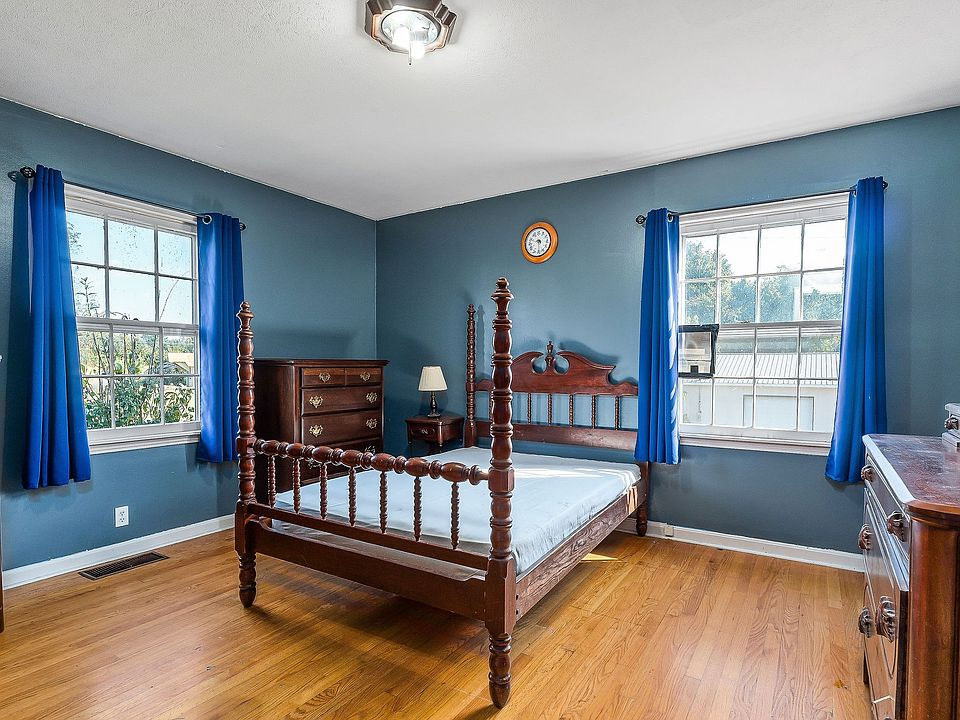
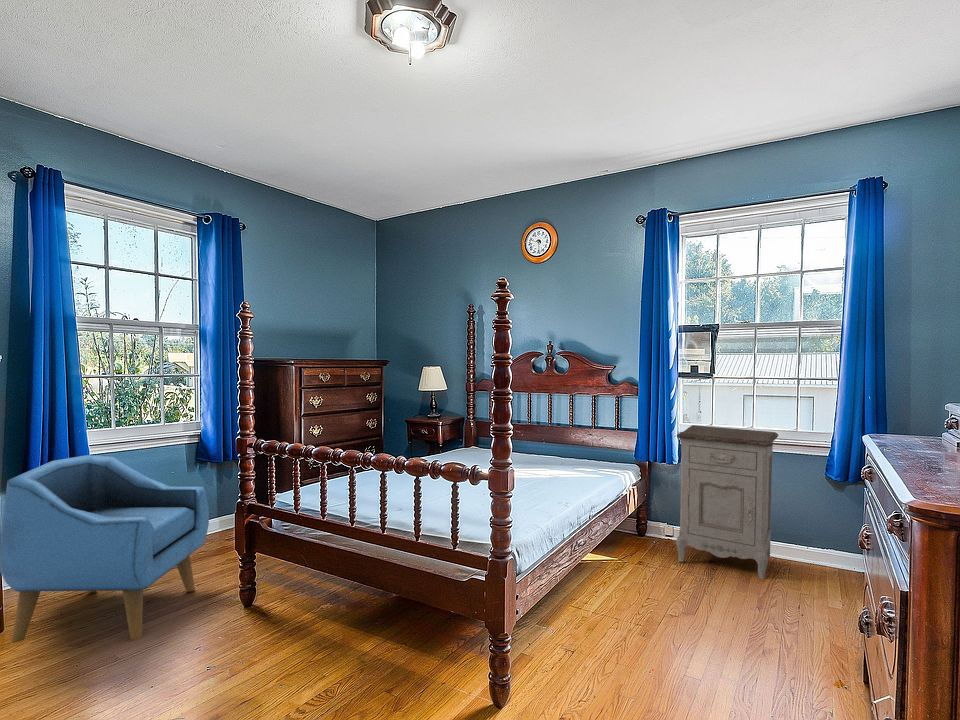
+ armchair [0,454,210,644]
+ nightstand [675,424,779,580]
